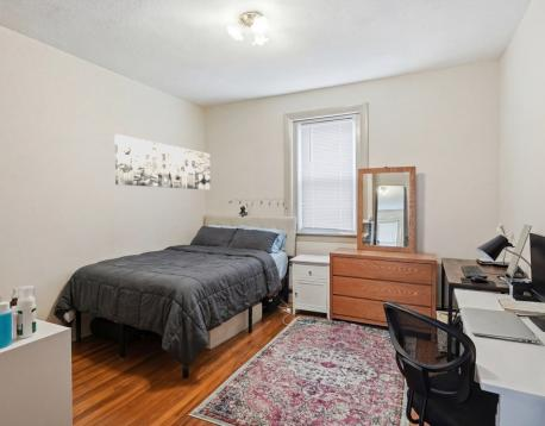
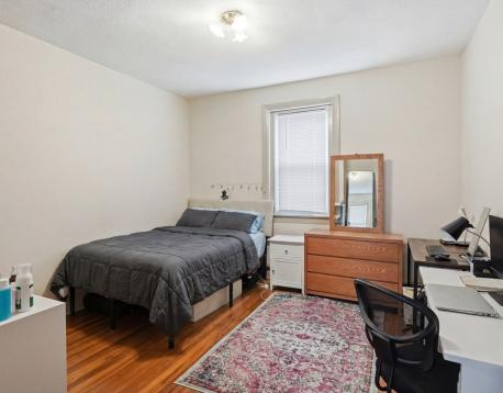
- wall art [114,133,212,190]
